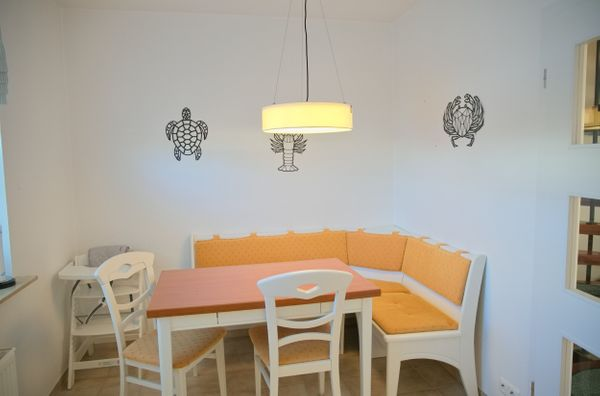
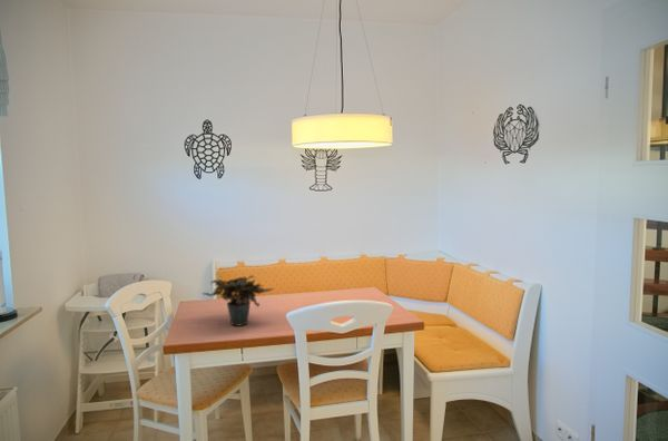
+ potted plant [202,274,275,327]
